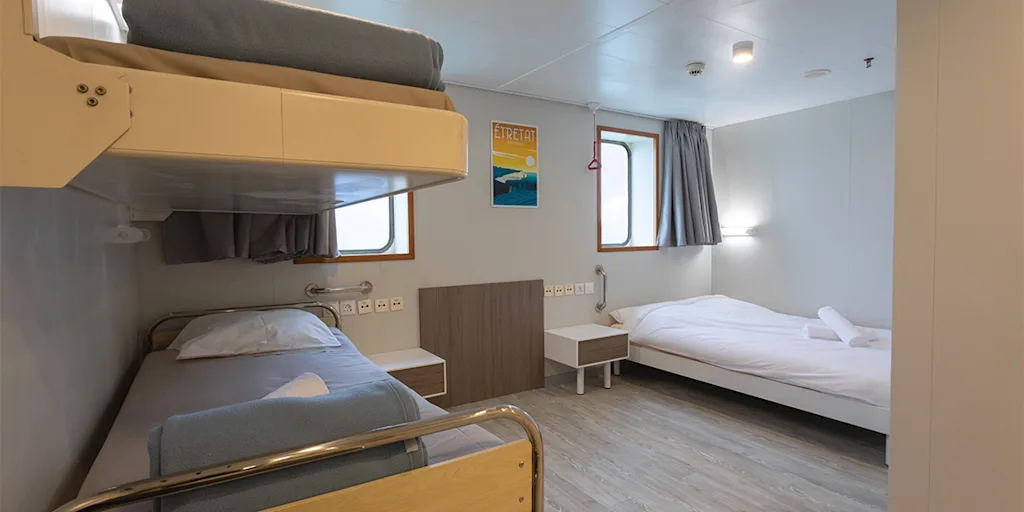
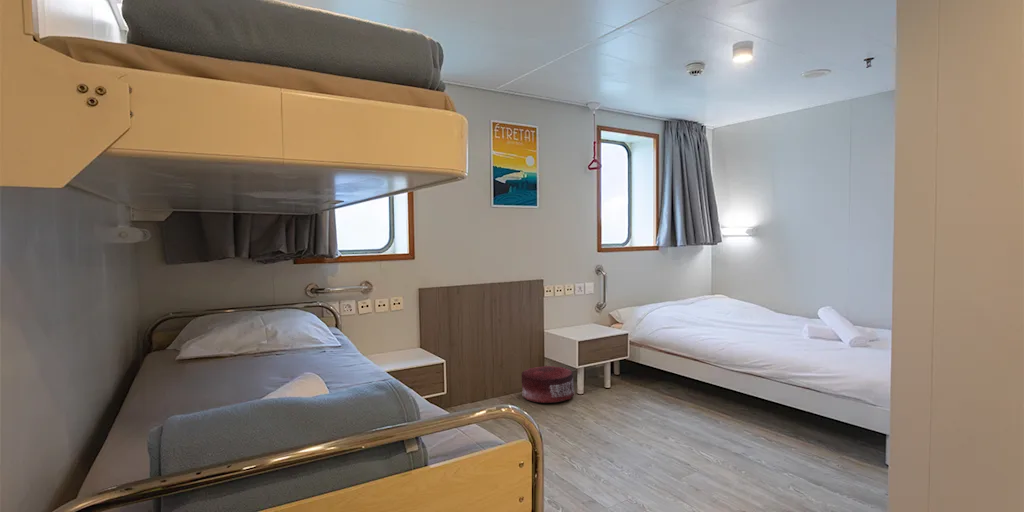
+ pouf [521,365,575,404]
